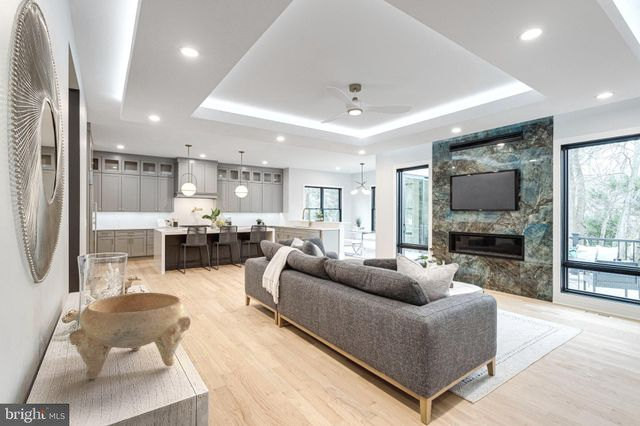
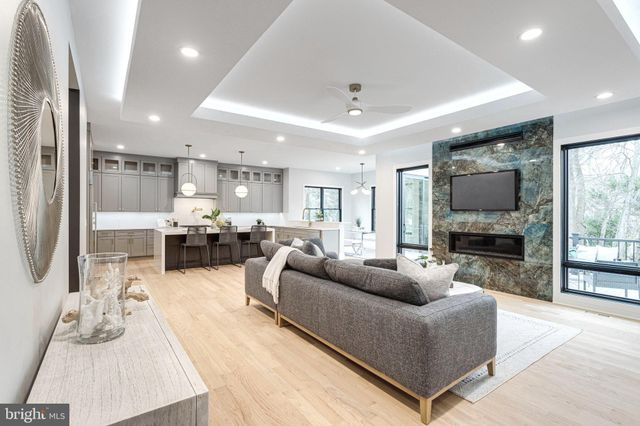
- decorative bowl [68,292,192,380]
